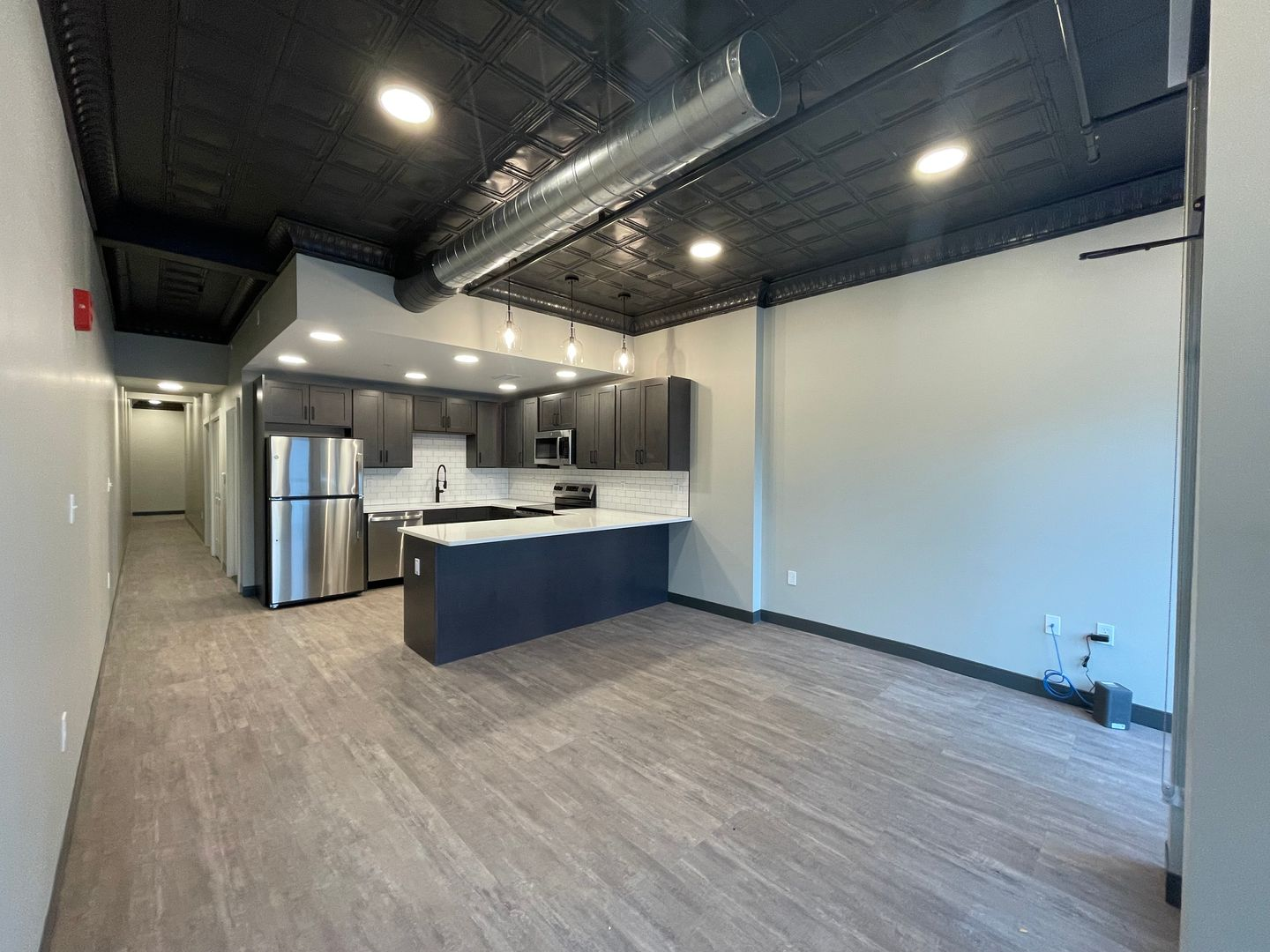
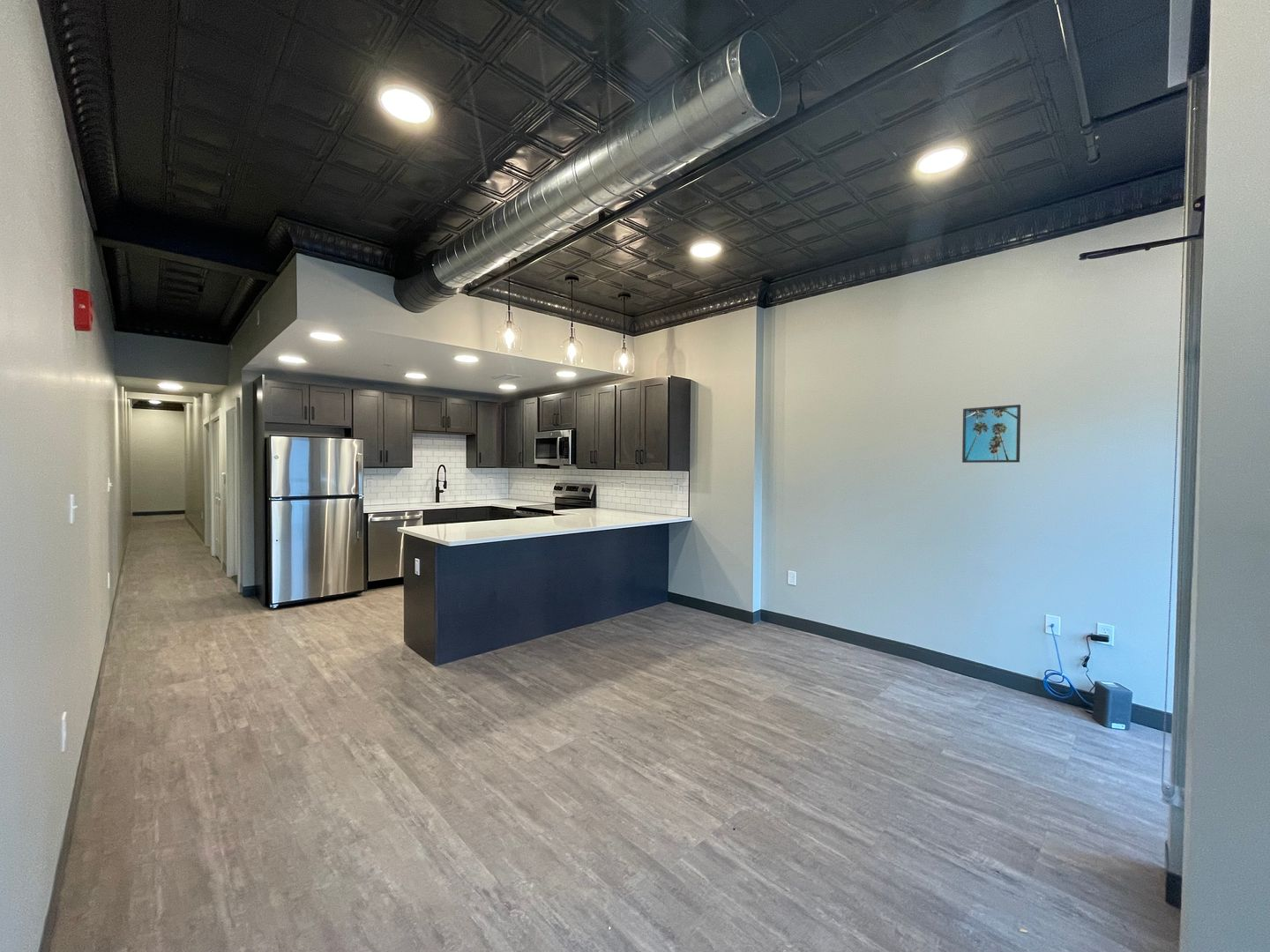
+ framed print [961,404,1021,464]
